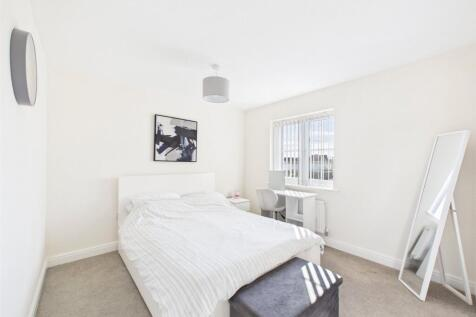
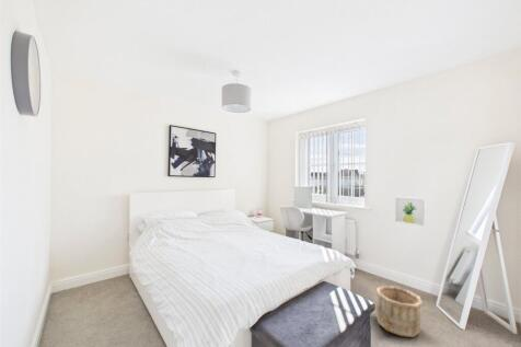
+ wooden bucket [375,285,425,338]
+ wall art [394,196,426,227]
